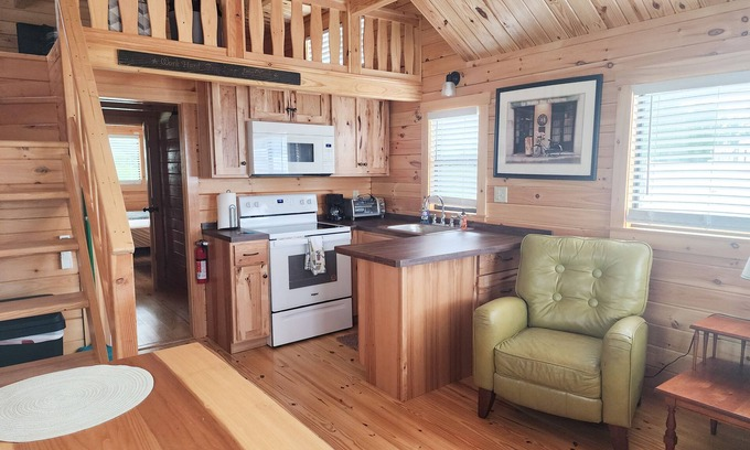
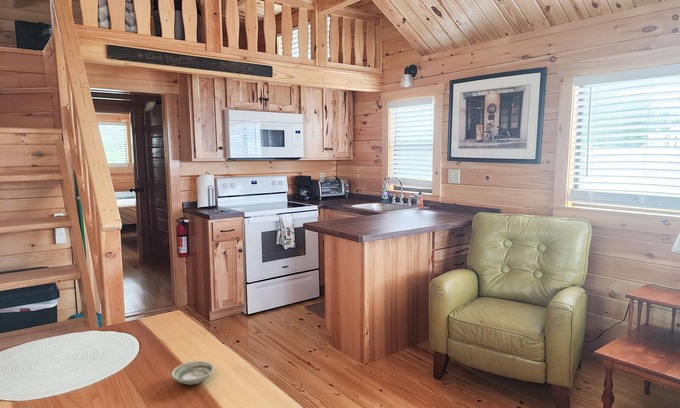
+ saucer [170,360,215,386]
